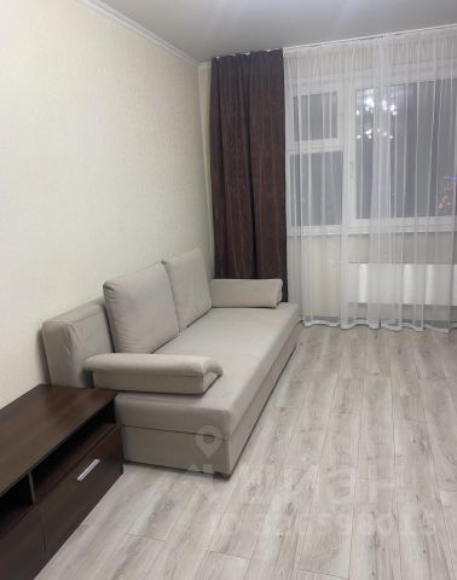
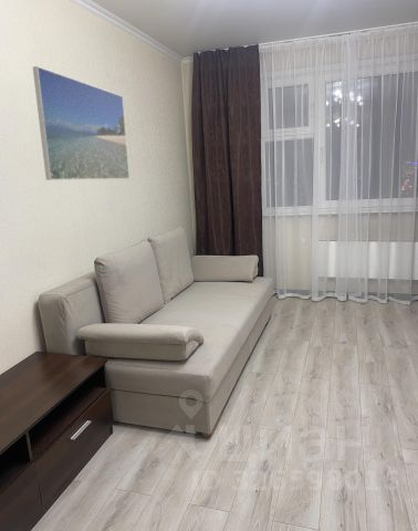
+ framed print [32,65,130,181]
